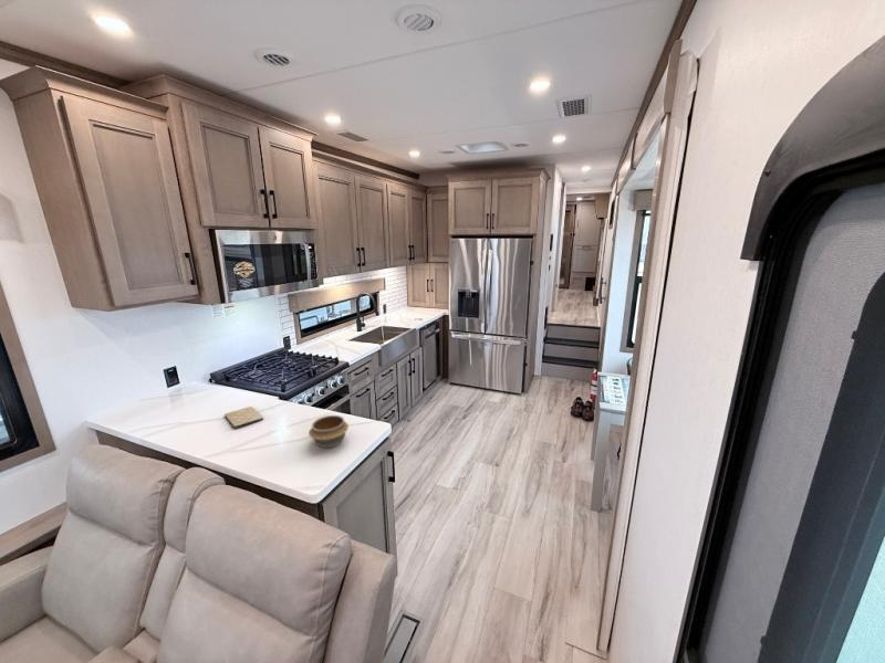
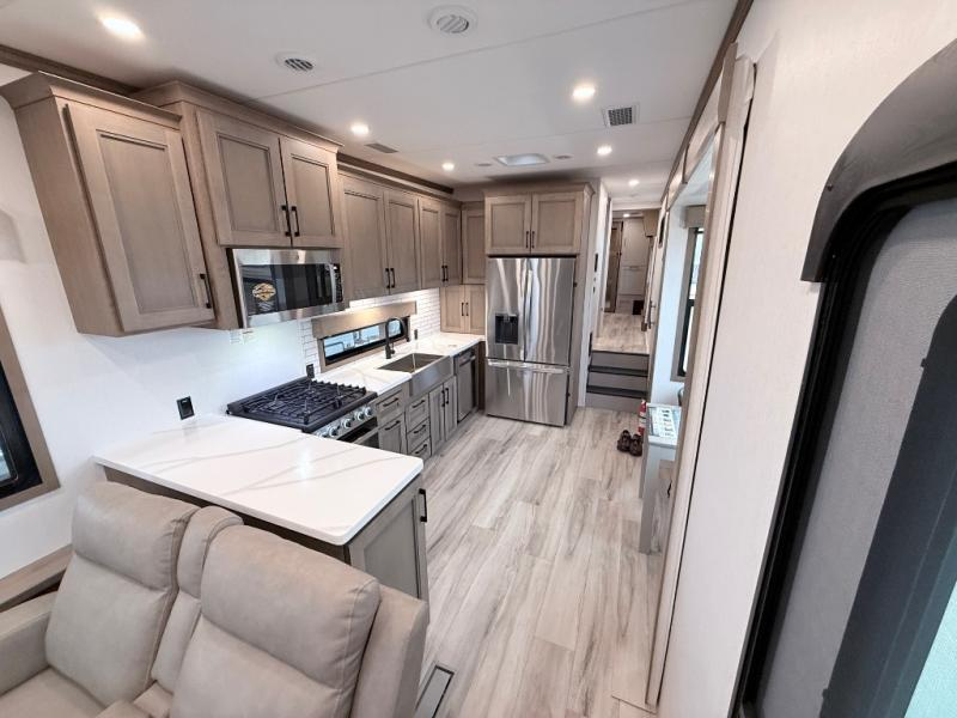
- cutting board [223,406,264,430]
- bowl [308,414,350,449]
